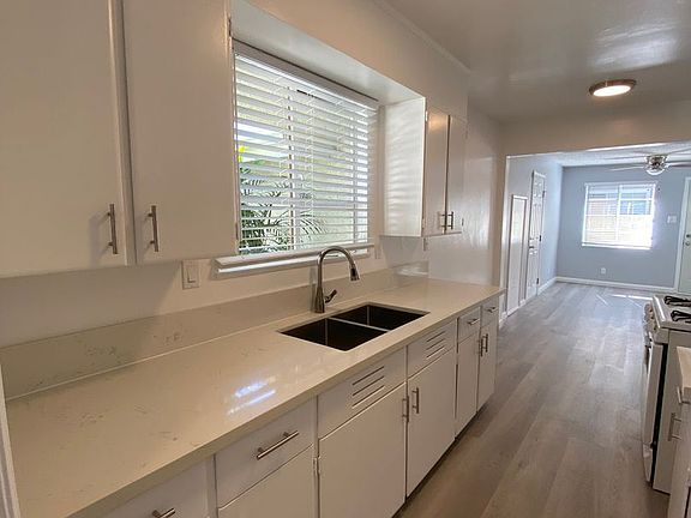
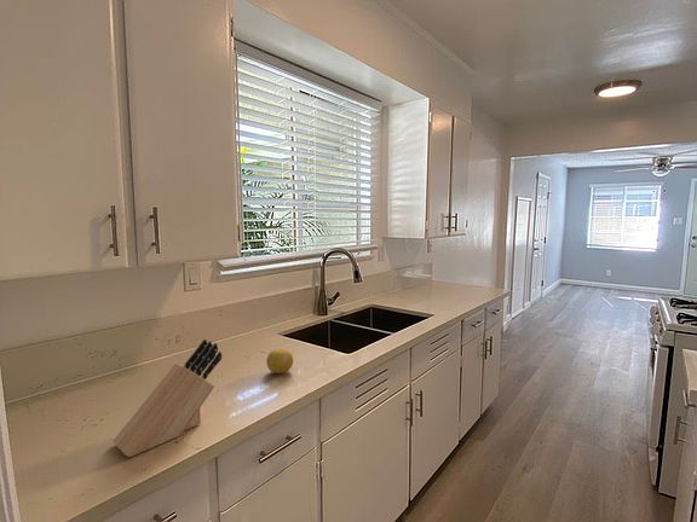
+ knife block [111,338,223,458]
+ fruit [265,347,294,375]
